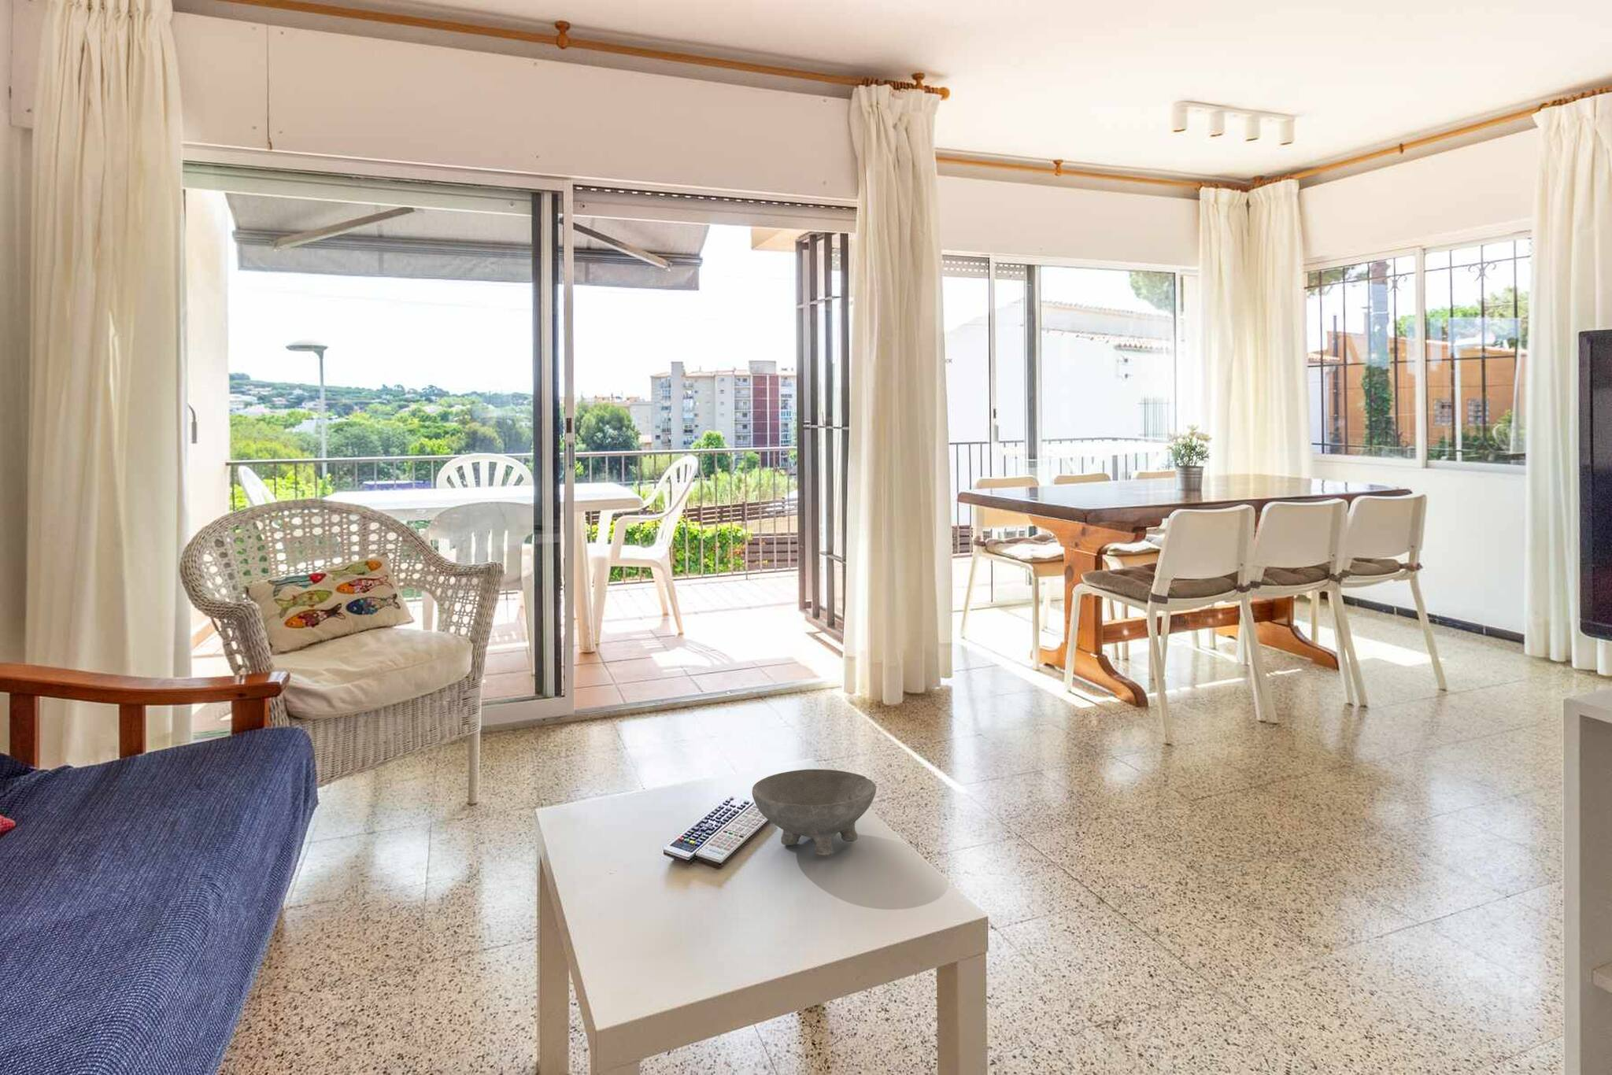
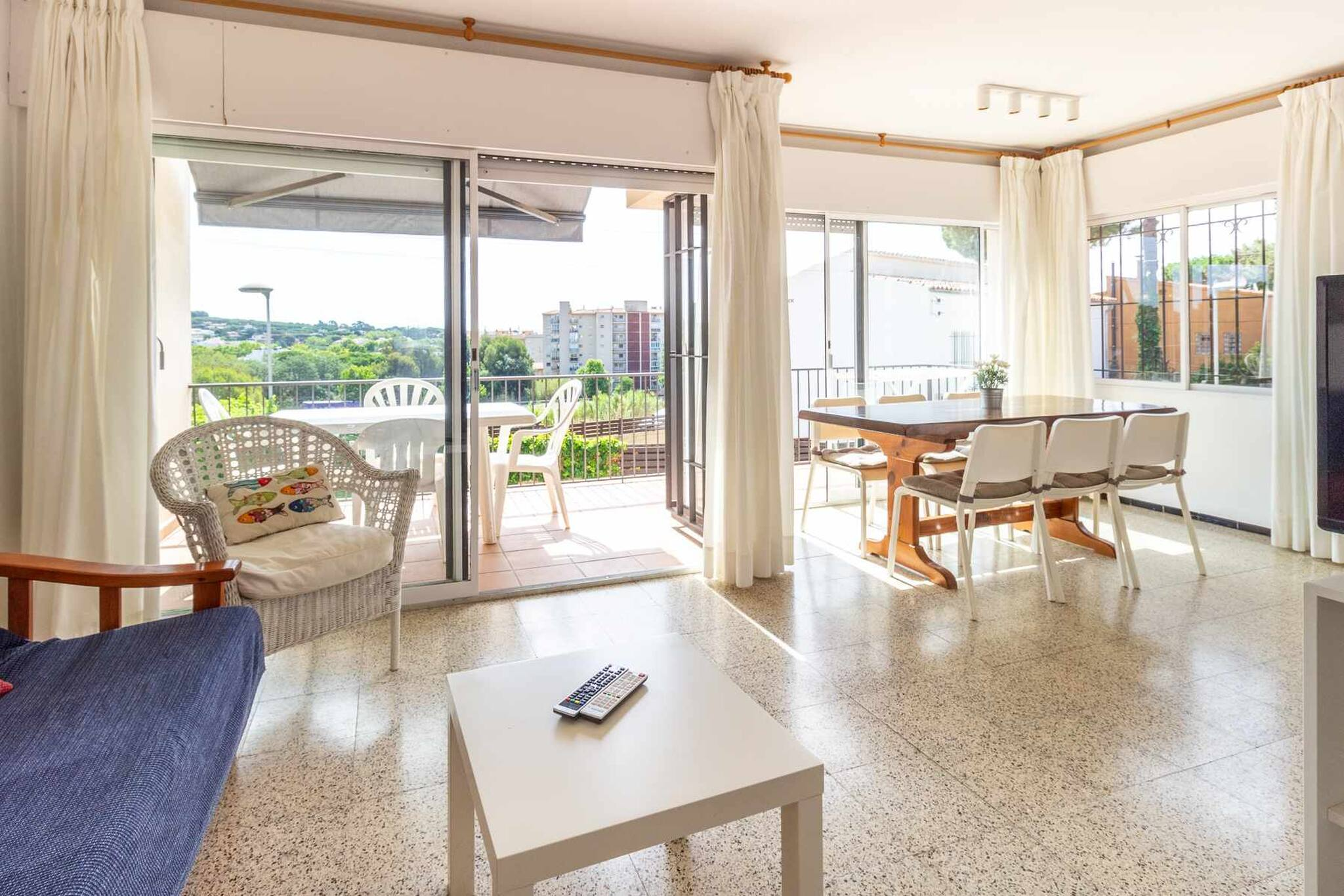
- bowl [751,768,877,855]
